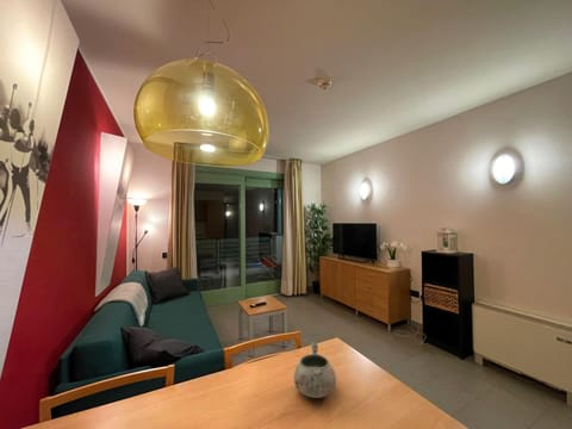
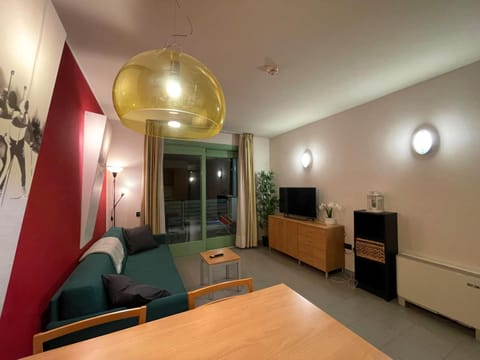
- decorative bowl [293,341,337,399]
